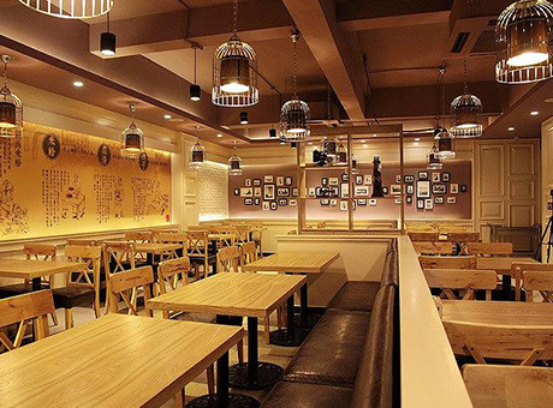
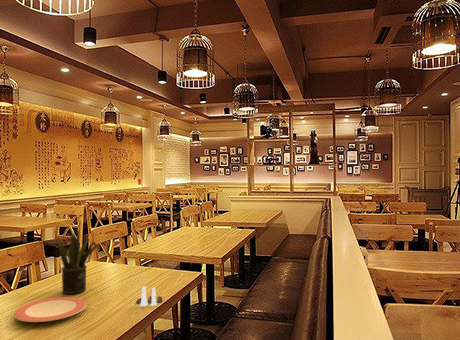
+ plate [13,296,87,323]
+ potted plant [57,229,101,295]
+ salt and pepper shaker set [135,285,164,307]
